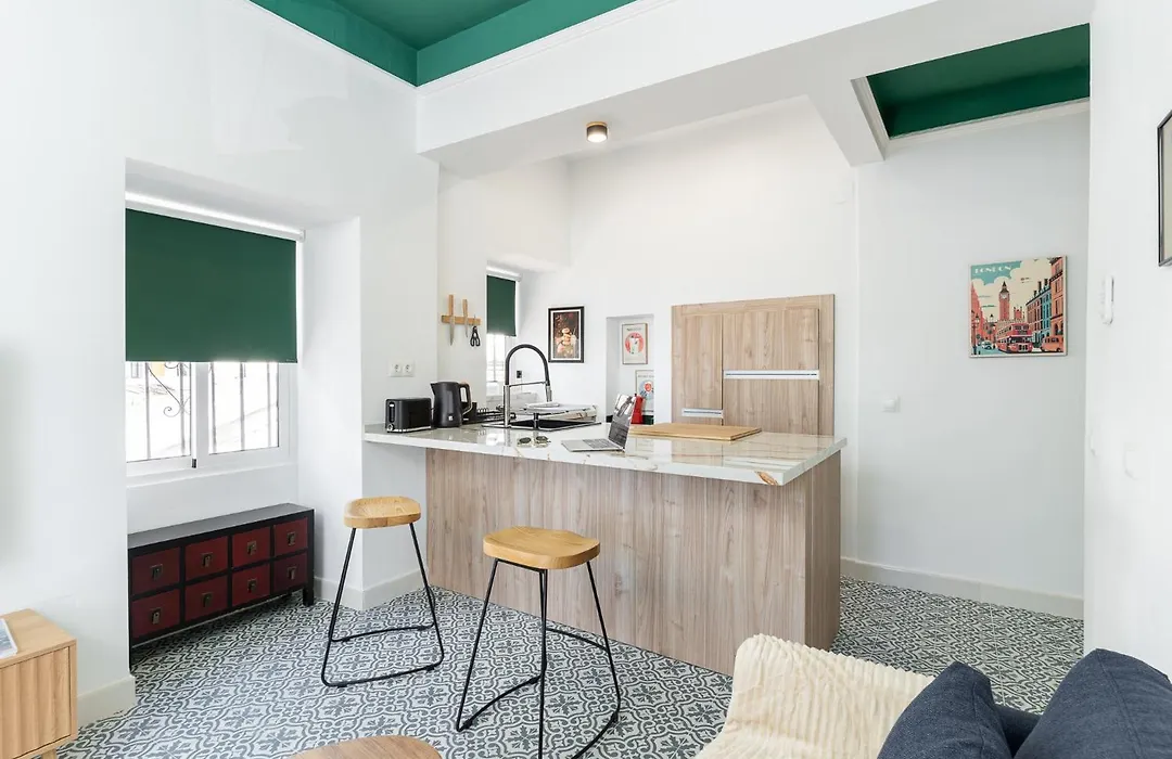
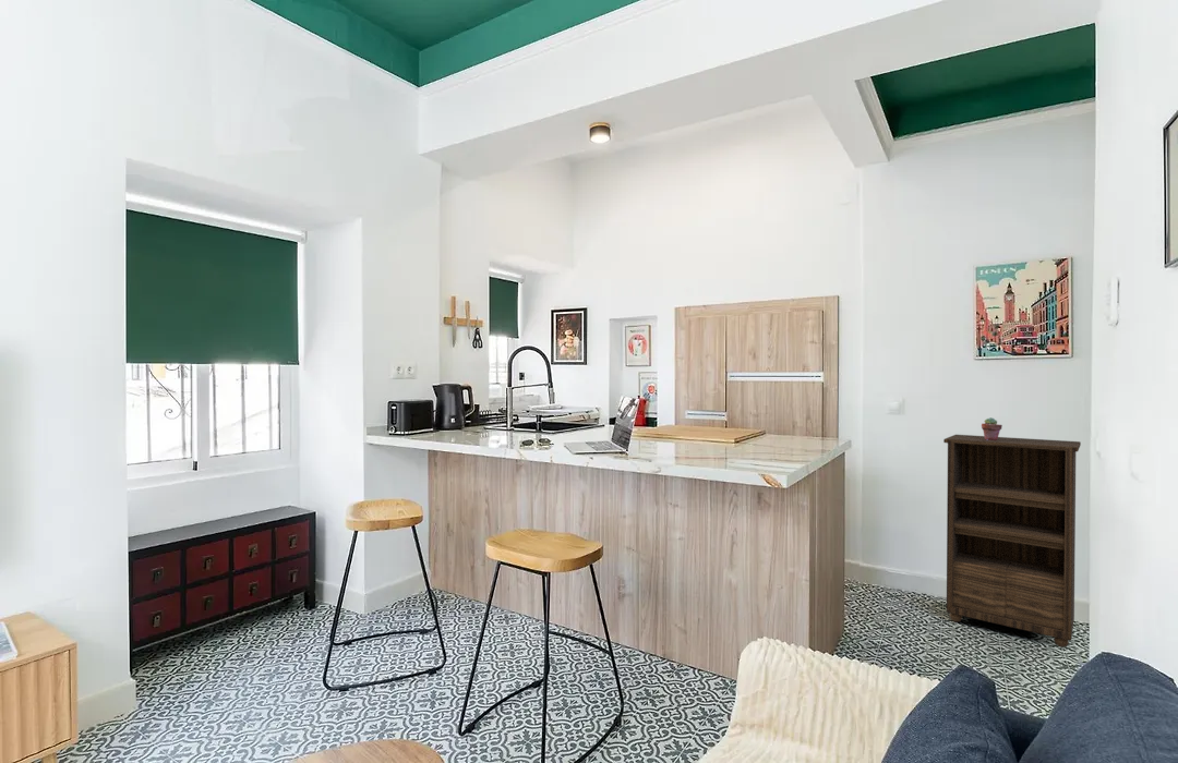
+ potted succulent [981,416,1003,440]
+ bookshelf [942,434,1082,649]
